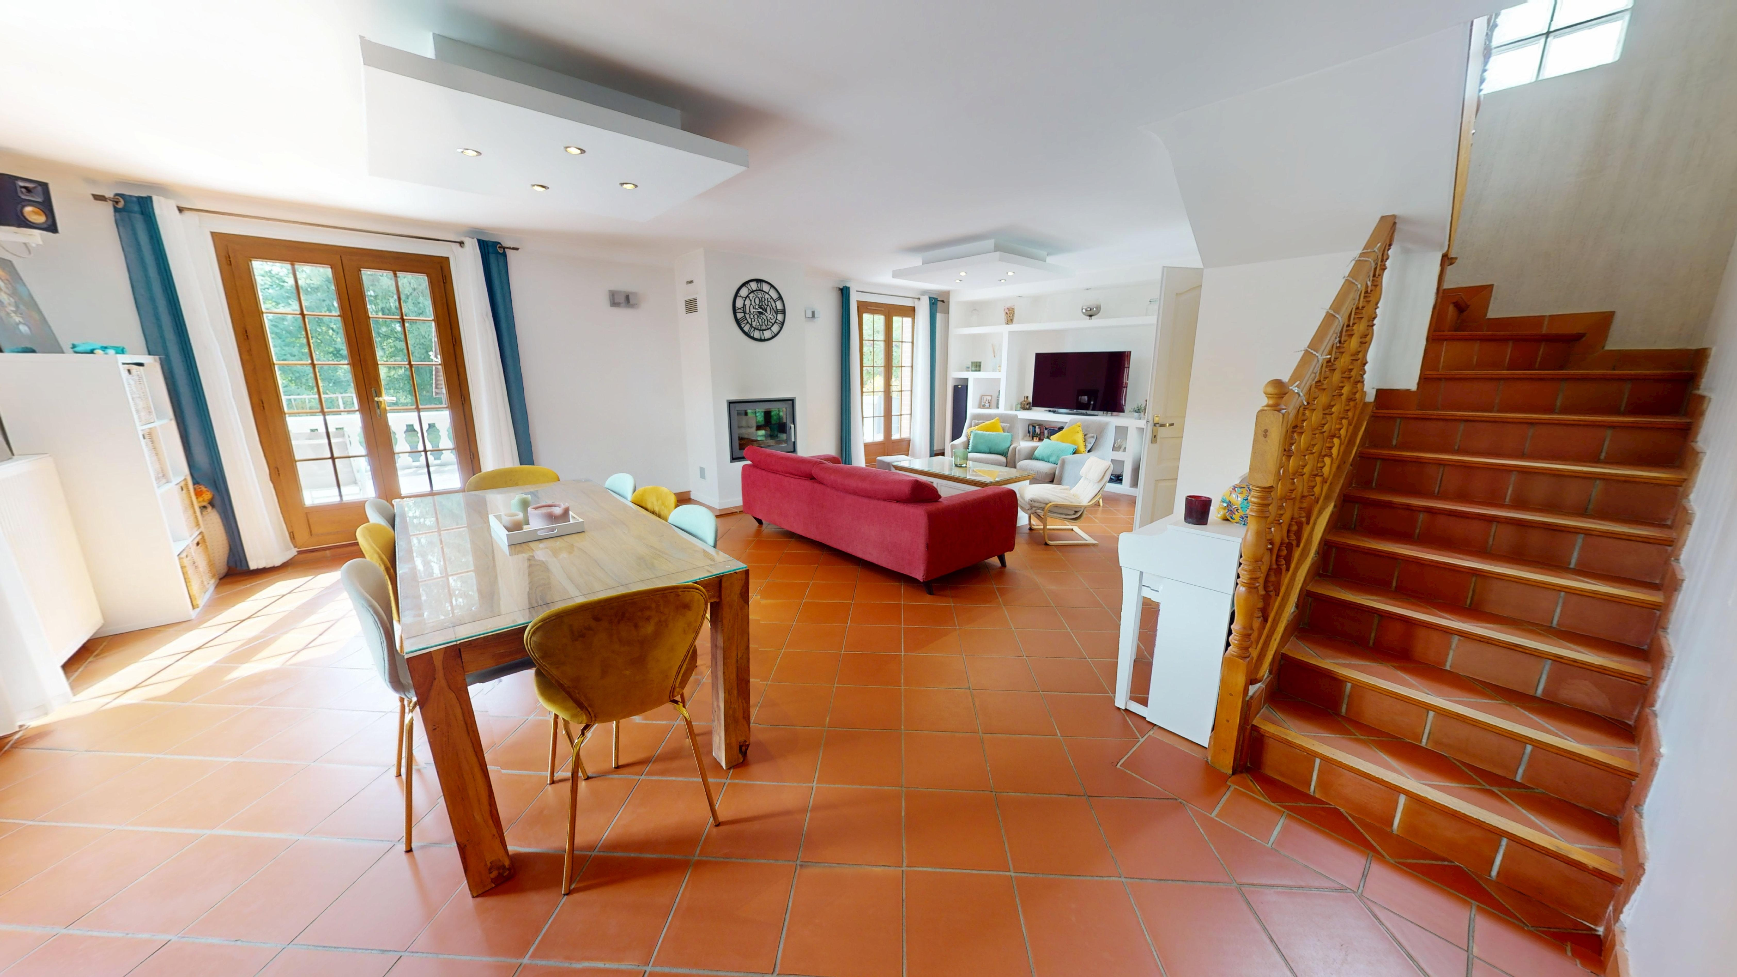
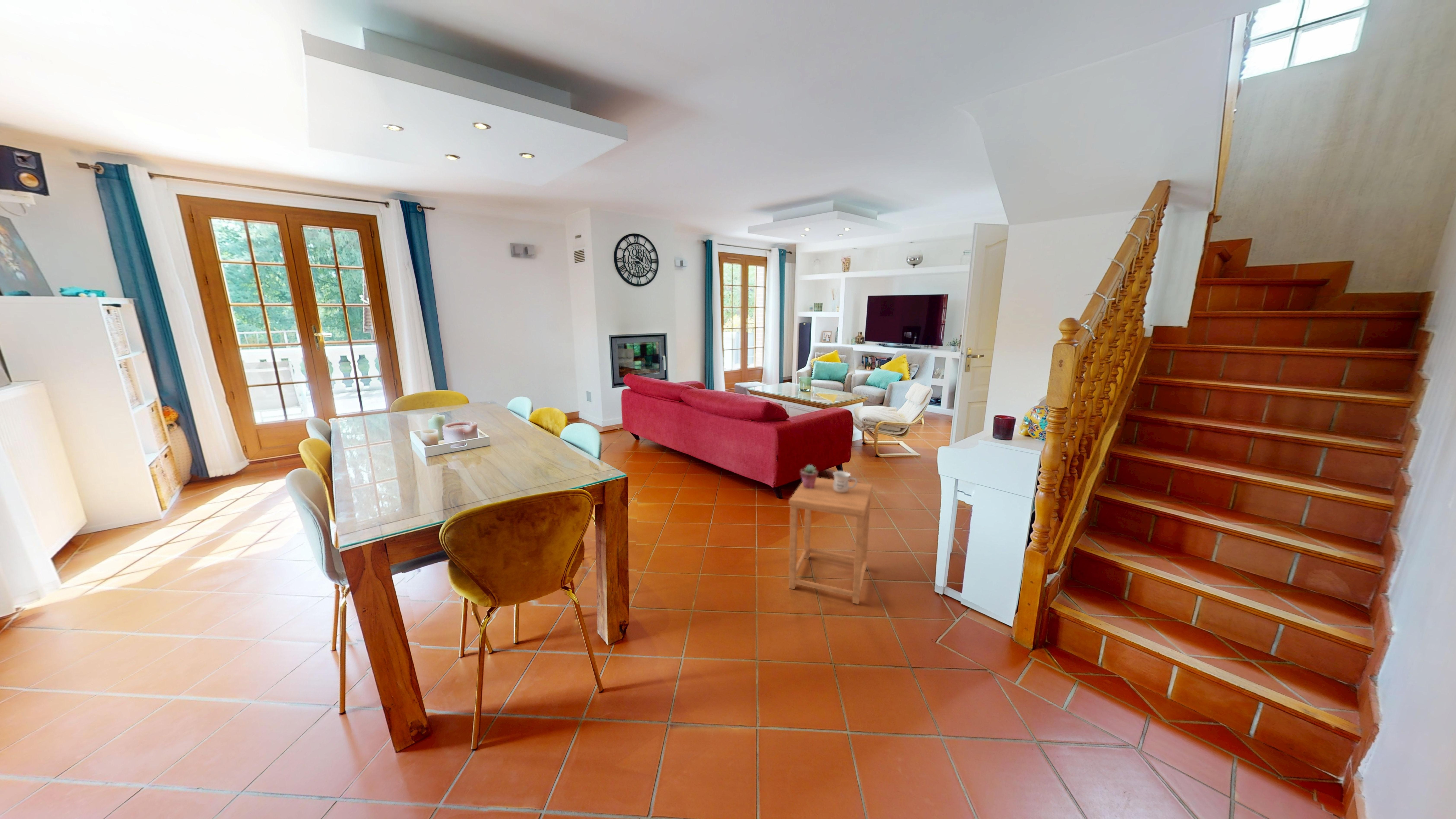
+ potted succulent [800,464,819,489]
+ side table [788,477,873,605]
+ mug [833,471,858,493]
